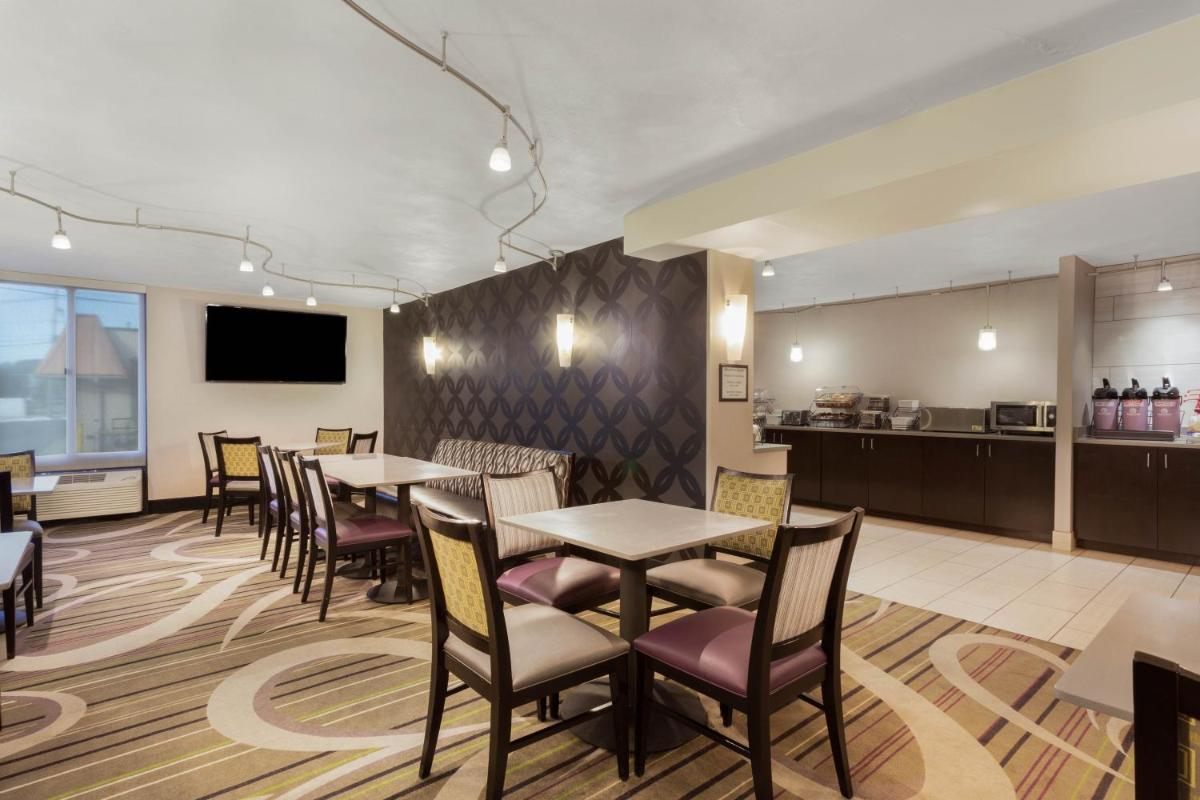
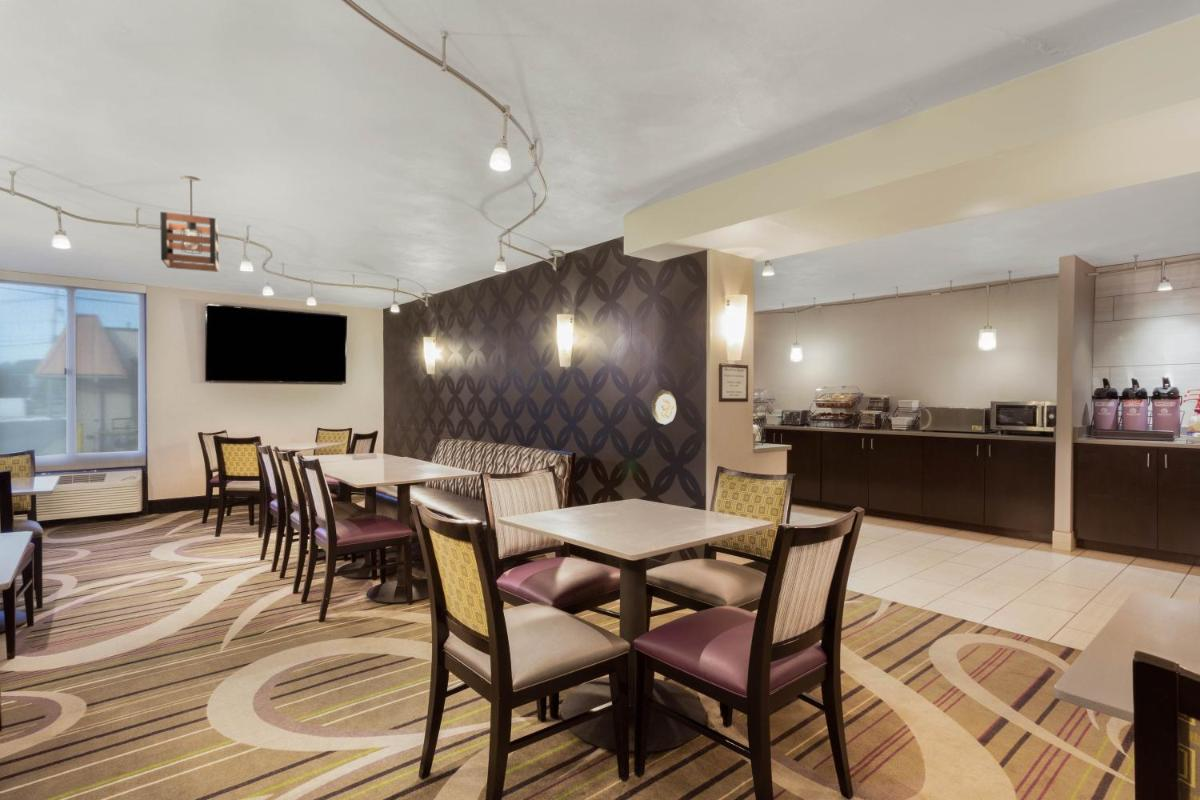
+ decorative plate [651,389,677,425]
+ pendant light [159,174,220,273]
